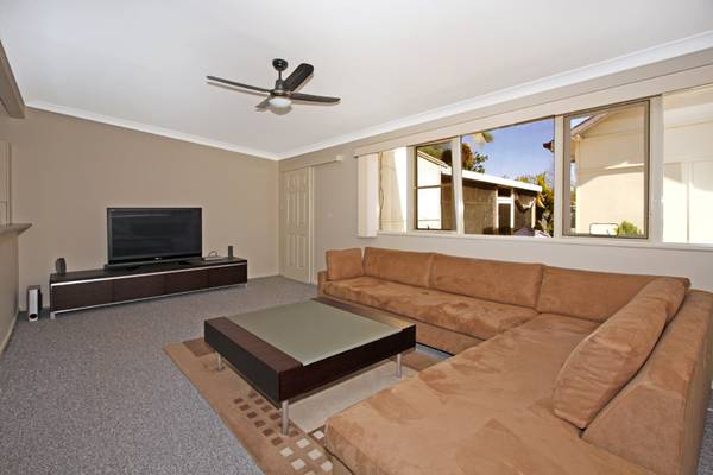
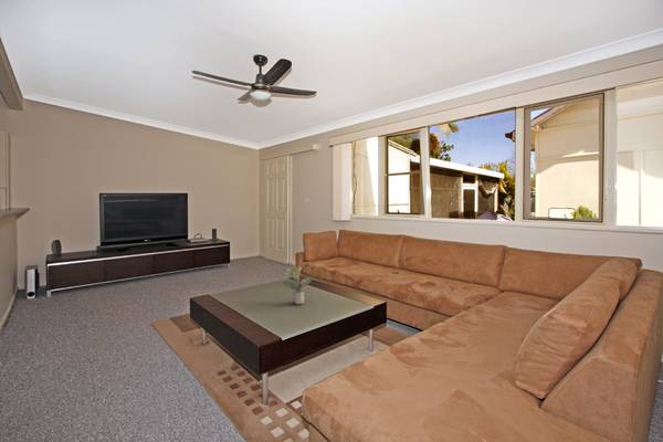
+ potted plant [282,265,313,305]
